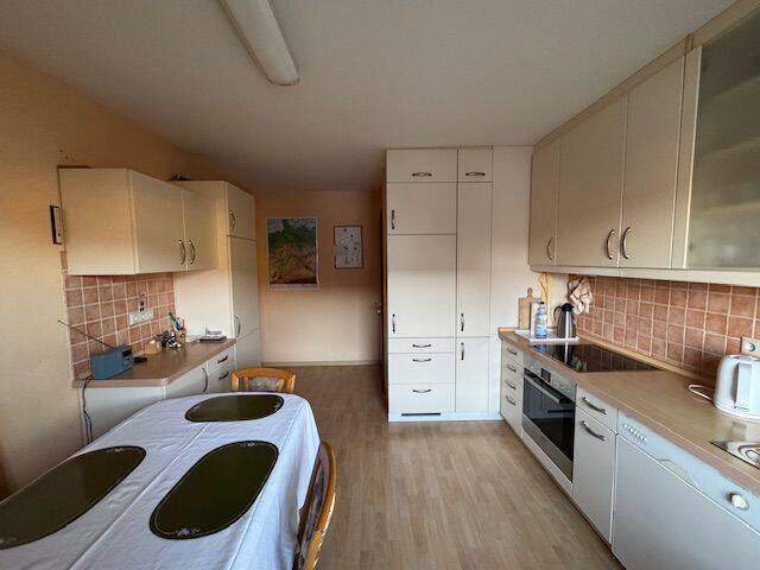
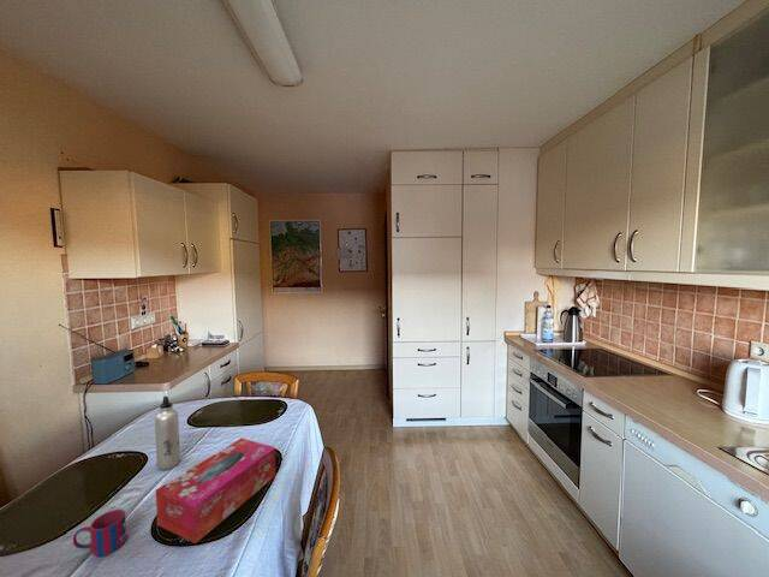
+ tissue box [155,438,276,545]
+ mug [72,508,127,558]
+ water bottle [154,395,181,471]
